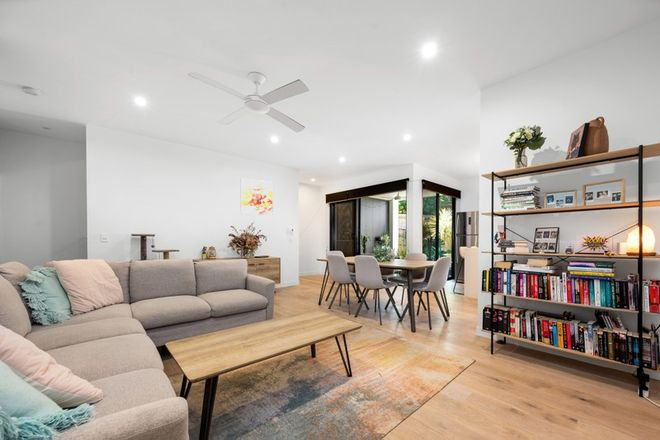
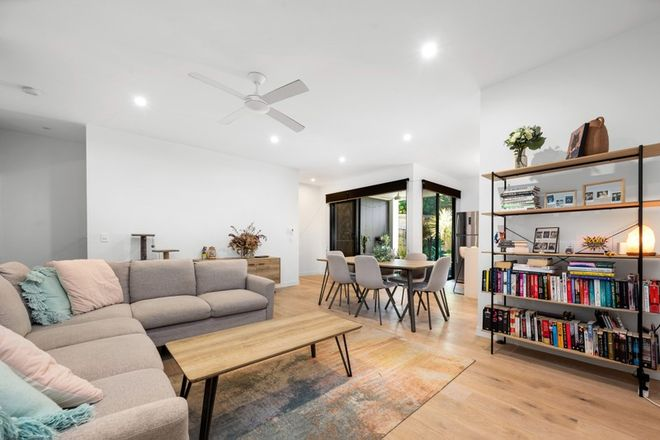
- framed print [240,178,274,215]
